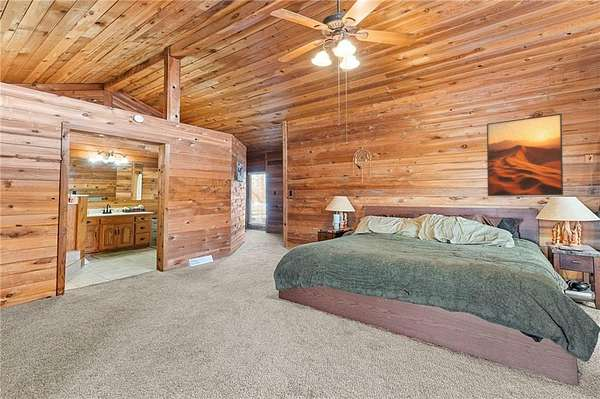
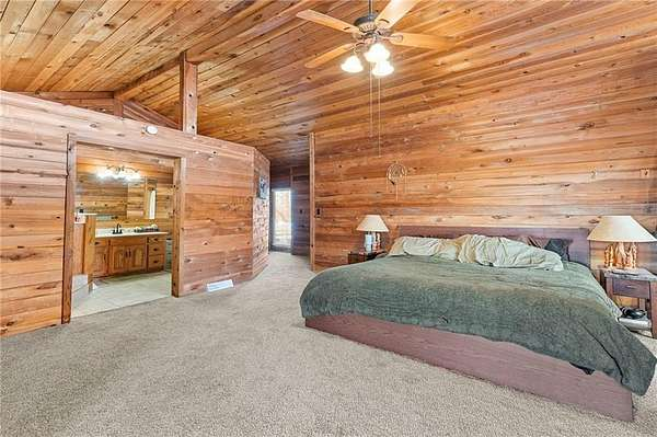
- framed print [486,113,564,197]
